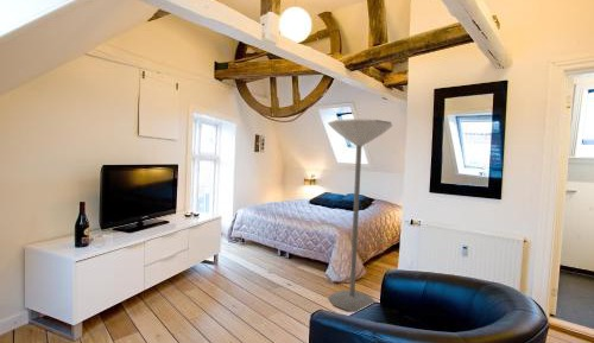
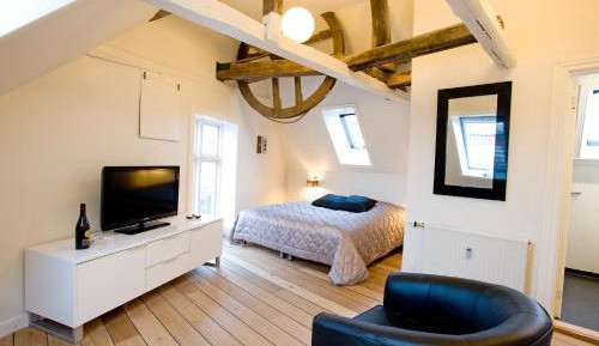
- floor lamp [327,117,393,312]
